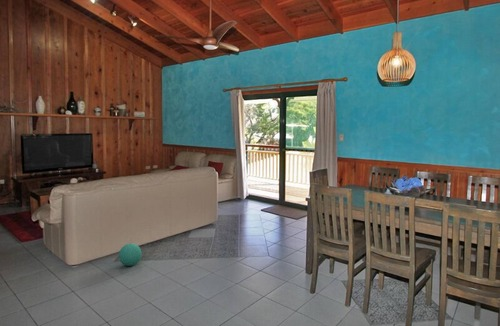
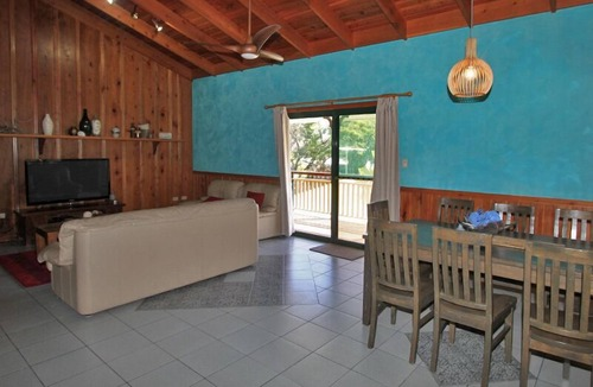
- ball [118,242,142,267]
